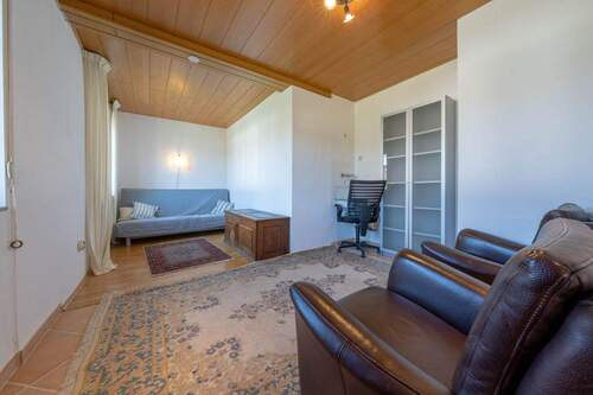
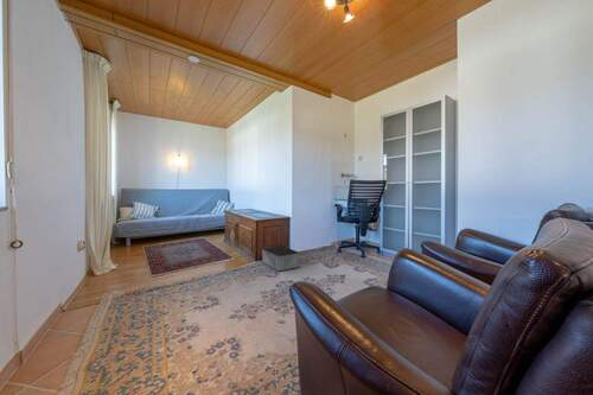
+ storage bin [261,244,300,272]
